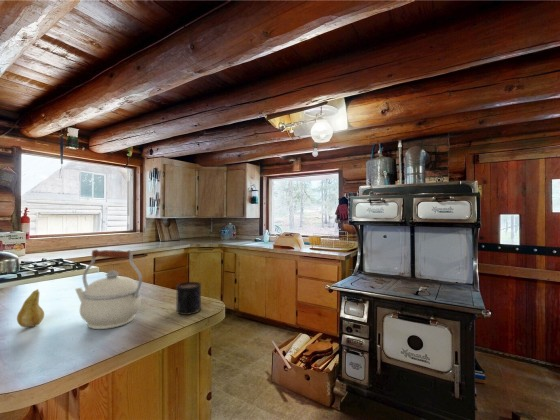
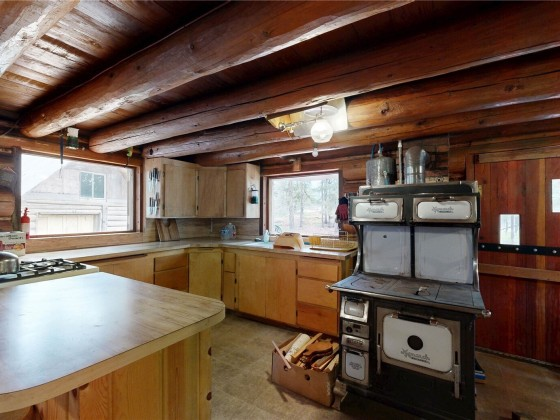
- mug [175,281,202,316]
- fruit [16,288,45,328]
- kettle [74,249,143,330]
